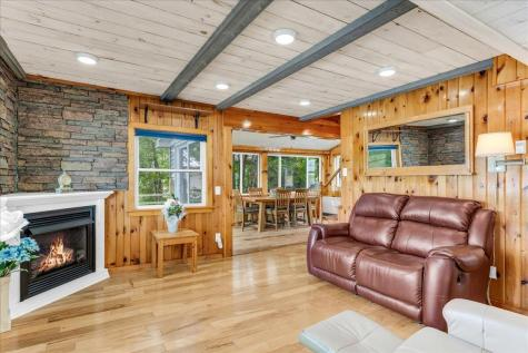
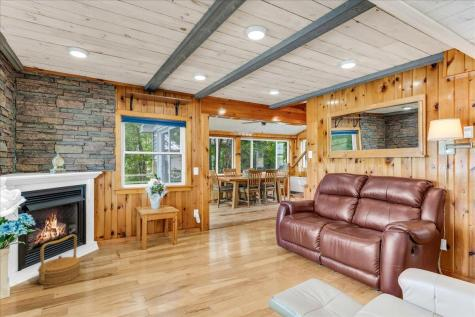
+ woven basket [37,234,82,286]
